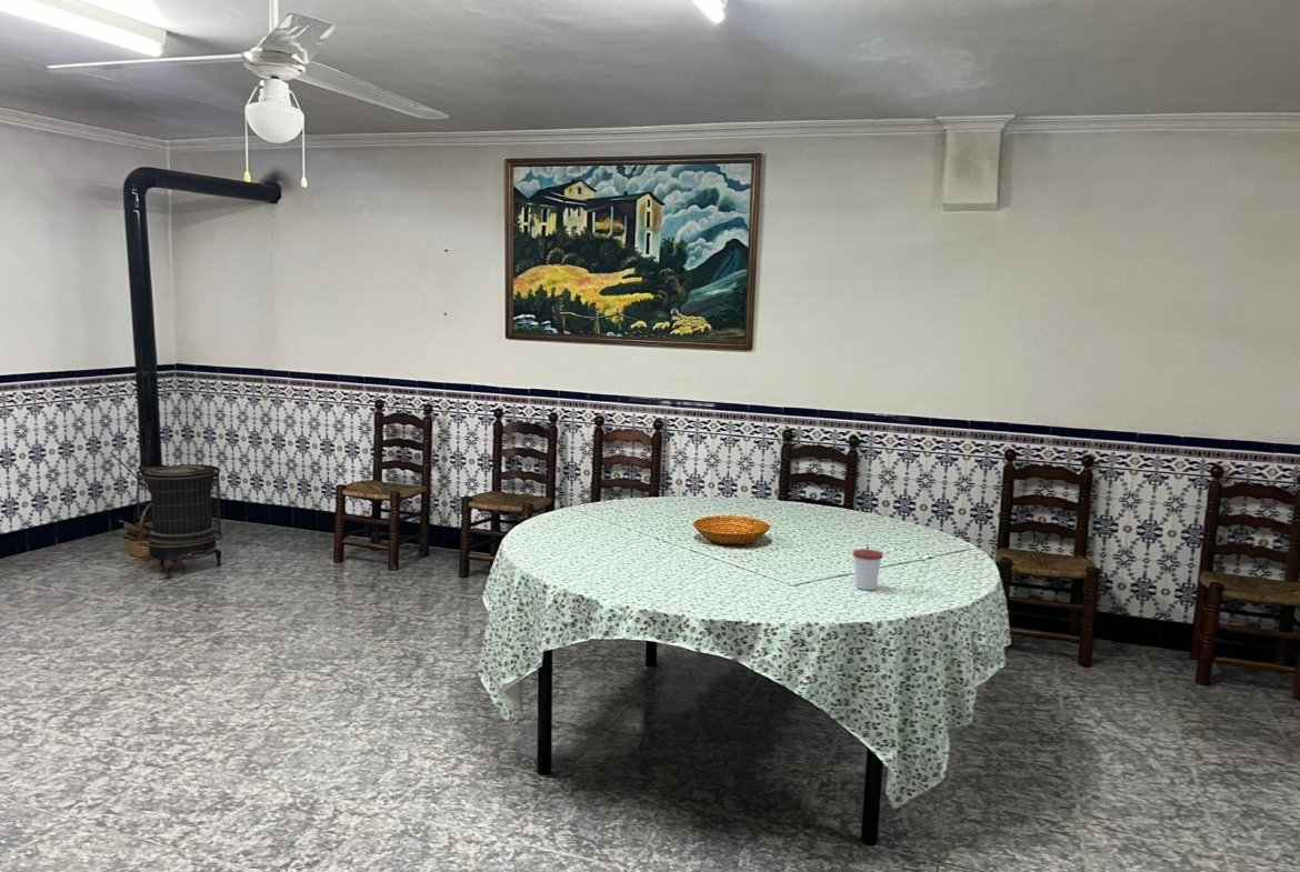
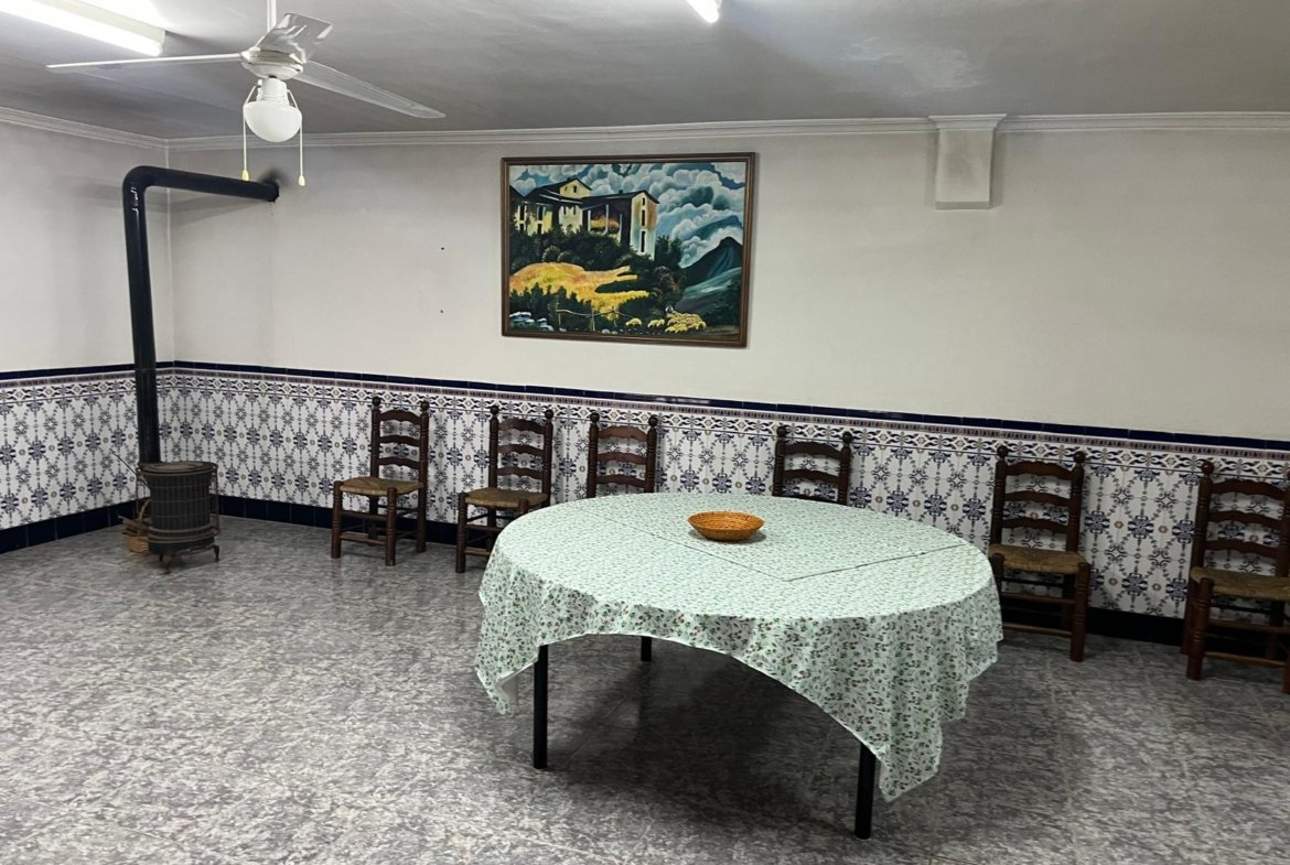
- cup [852,542,884,591]
